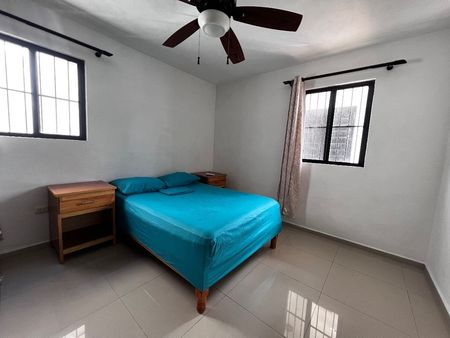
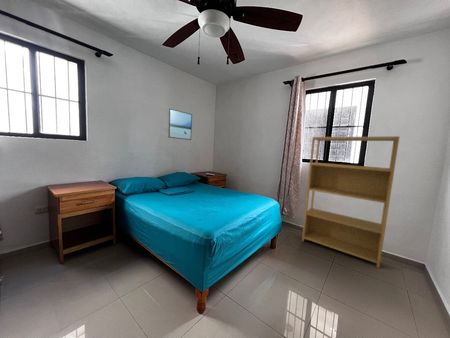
+ bookshelf [301,135,401,269]
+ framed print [167,108,193,141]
